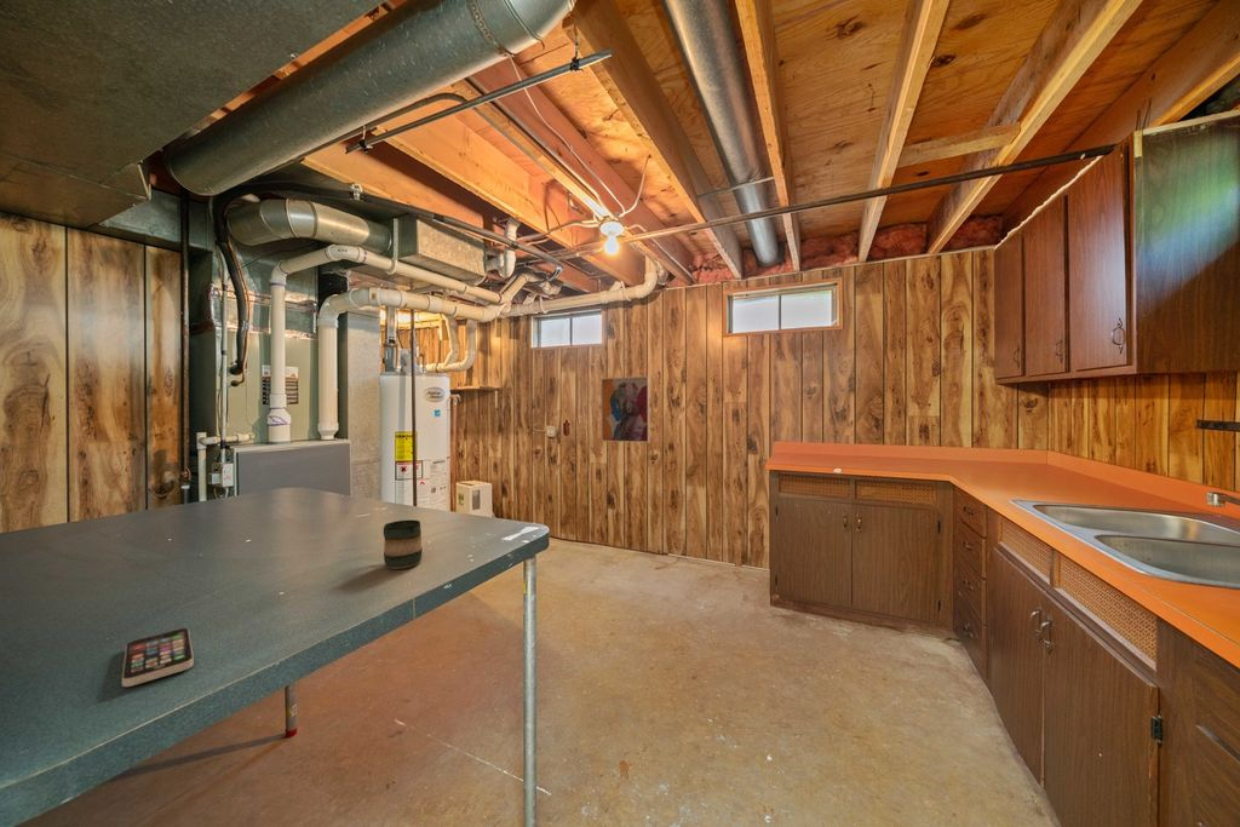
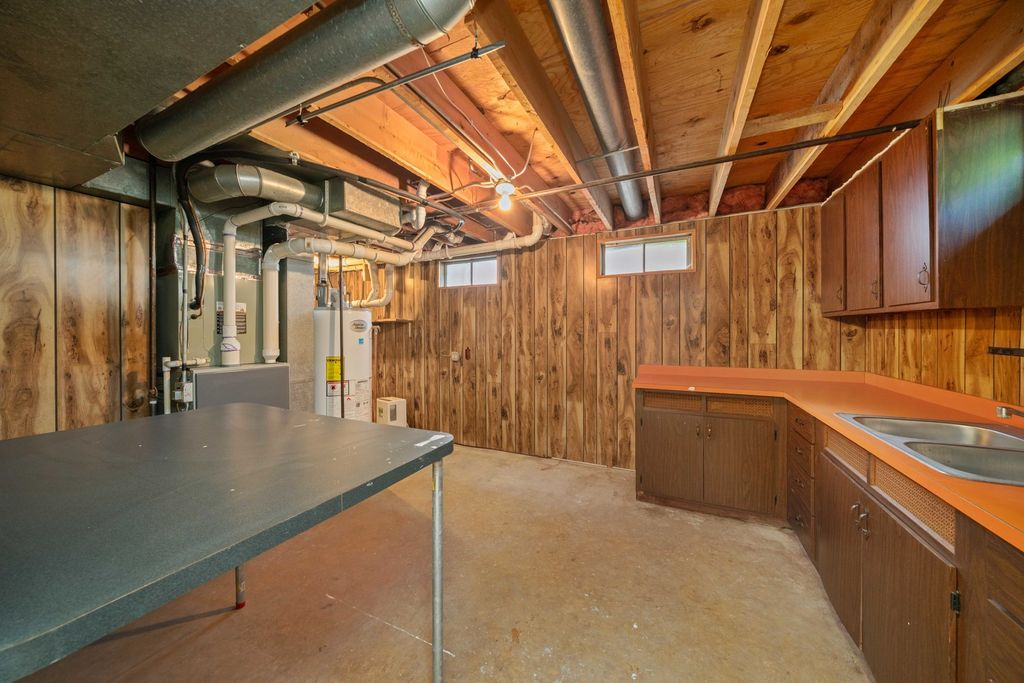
- smartphone [121,627,195,688]
- wall art [599,375,651,443]
- mug [383,519,424,570]
